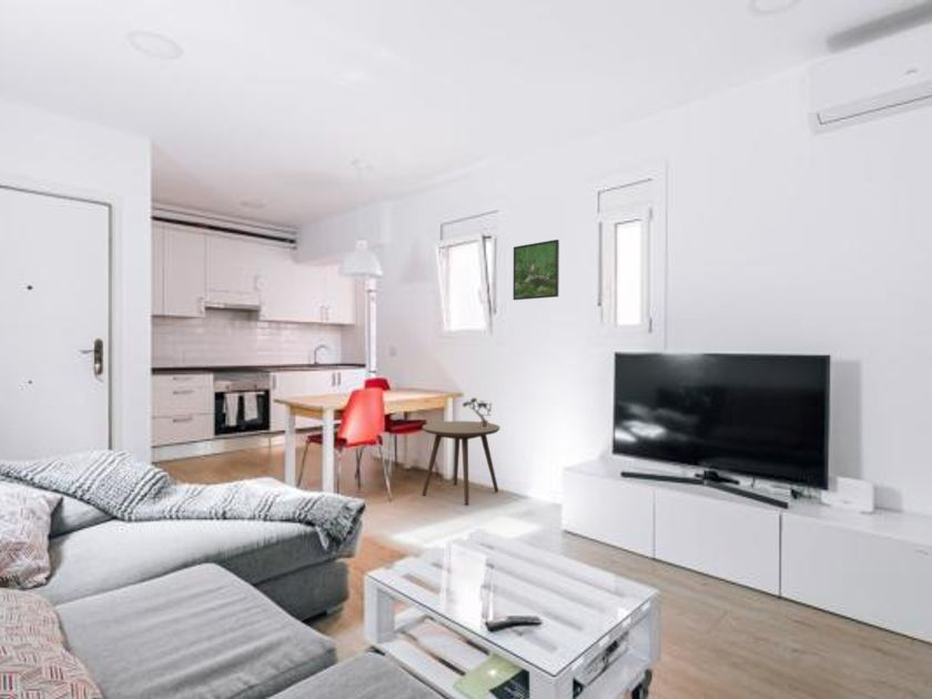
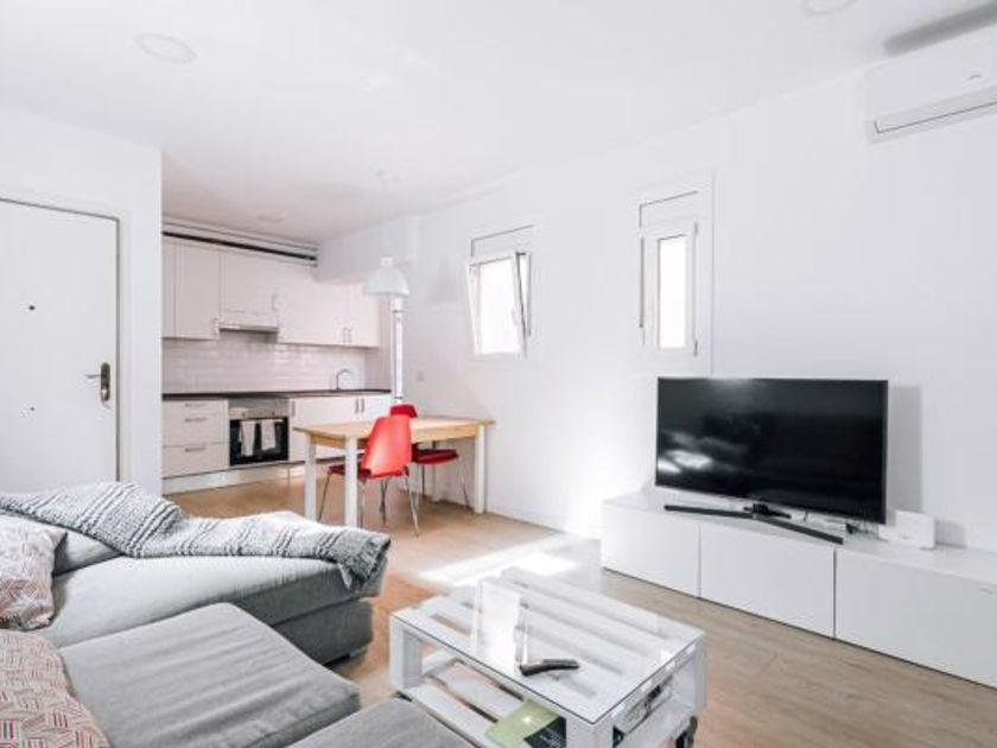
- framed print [513,239,560,301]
- potted plant [459,396,493,428]
- side table [422,421,502,506]
